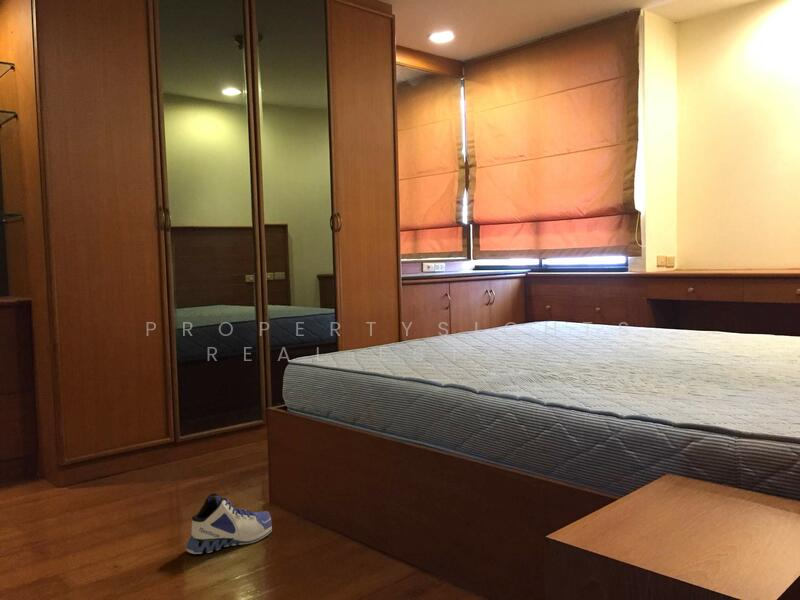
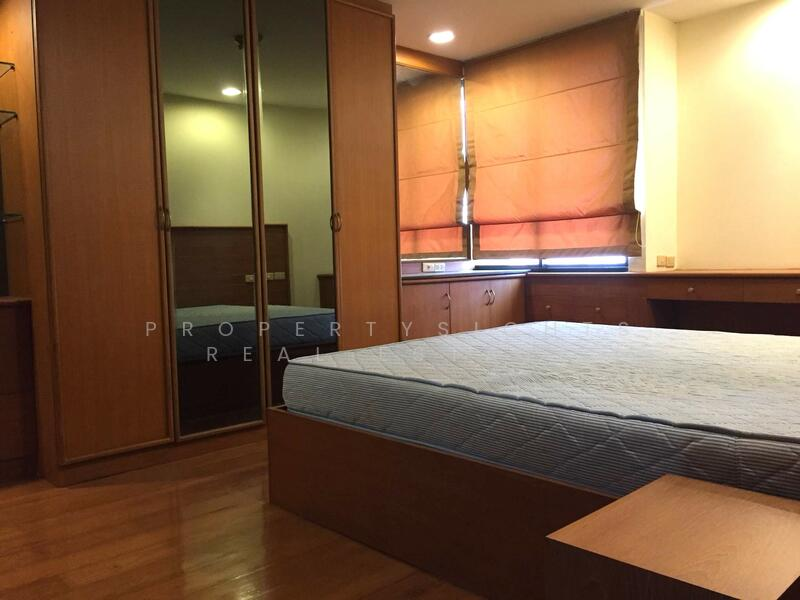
- sneaker [185,492,273,555]
